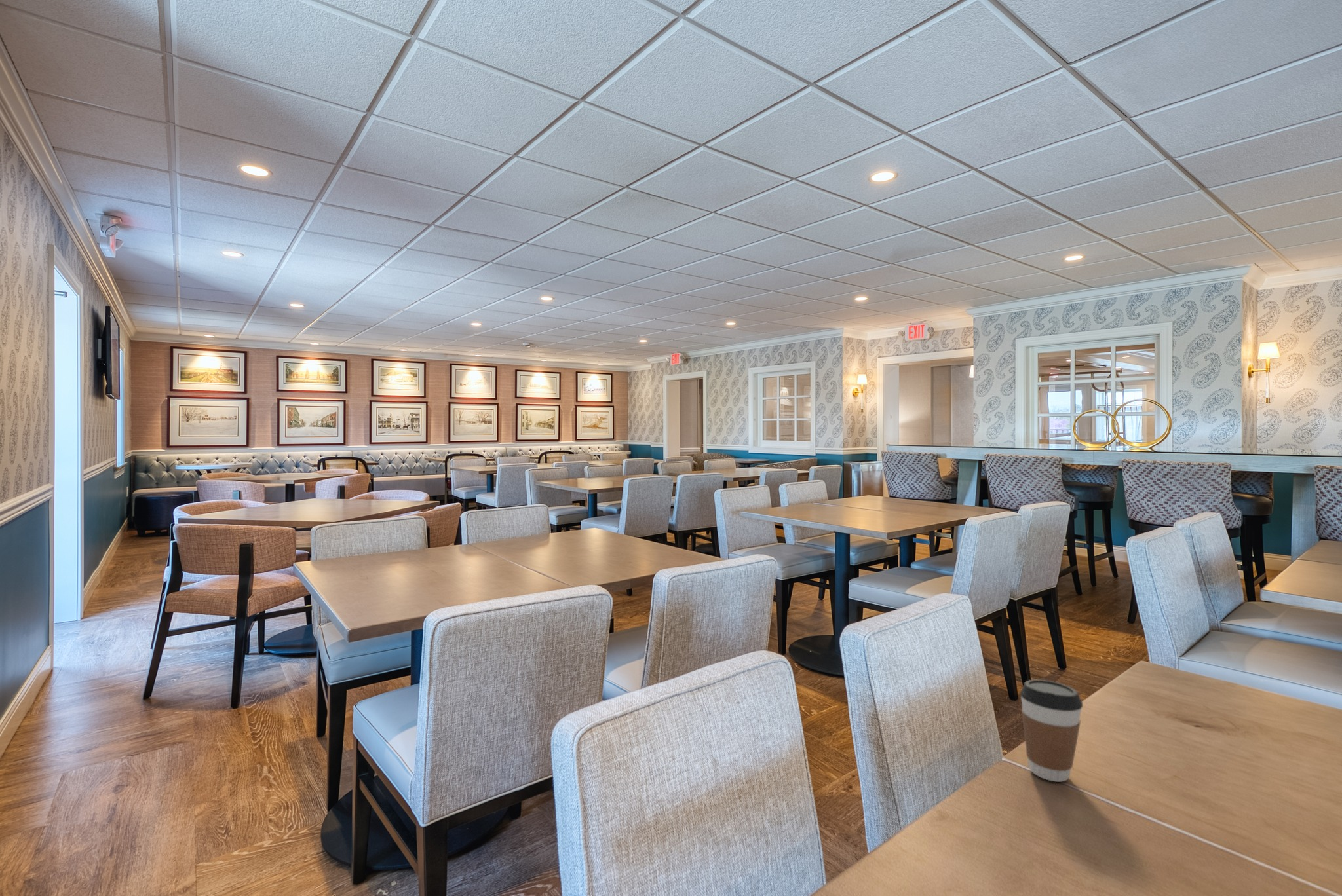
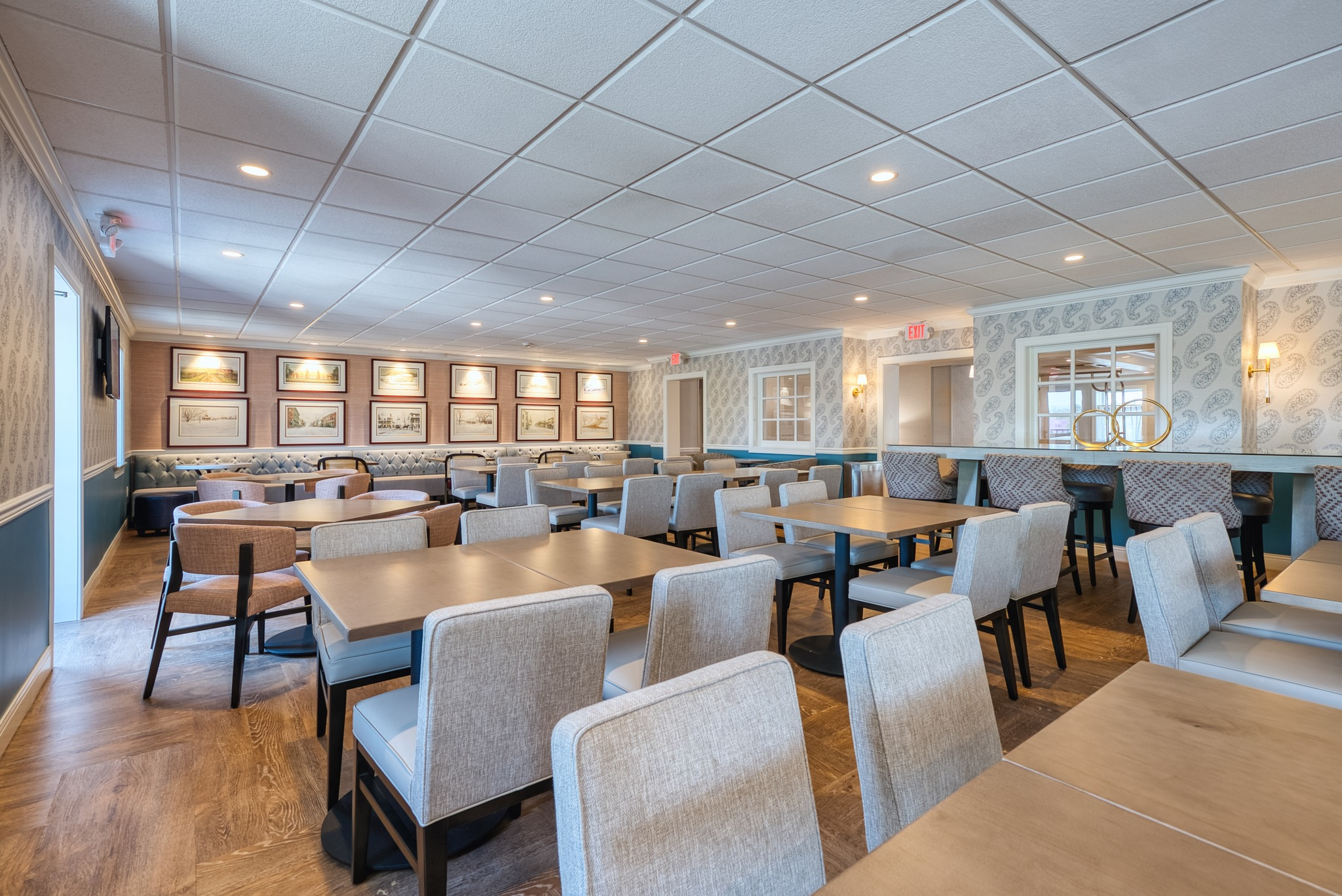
- coffee cup [1019,679,1083,783]
